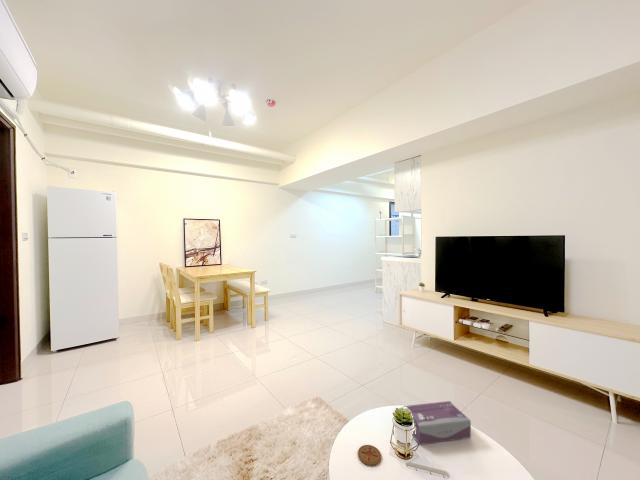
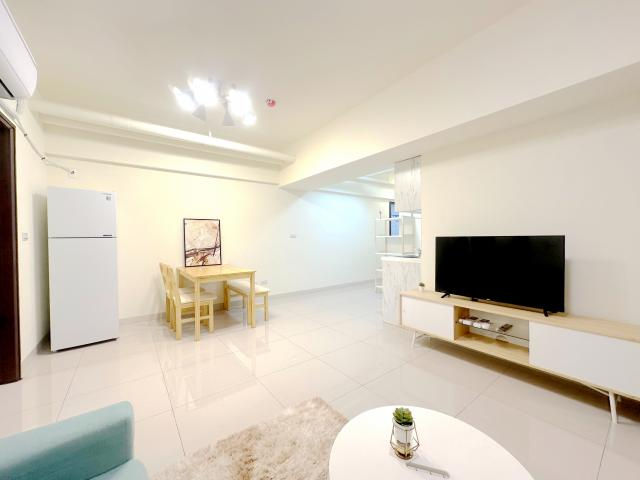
- coaster [357,444,382,467]
- tissue box [402,400,472,446]
